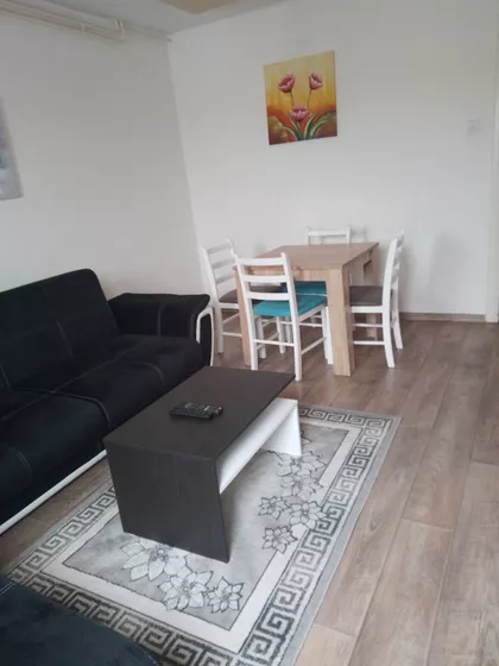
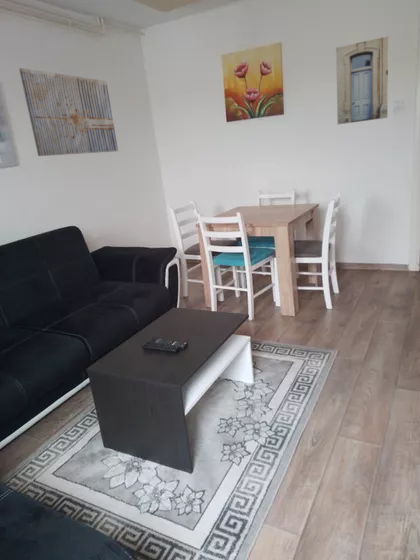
+ wall art [335,35,390,125]
+ wall art [18,67,119,157]
